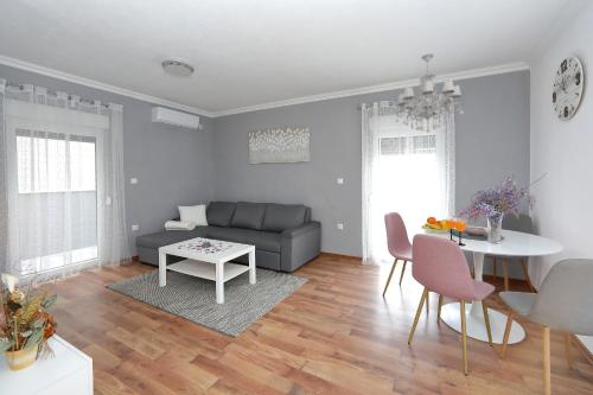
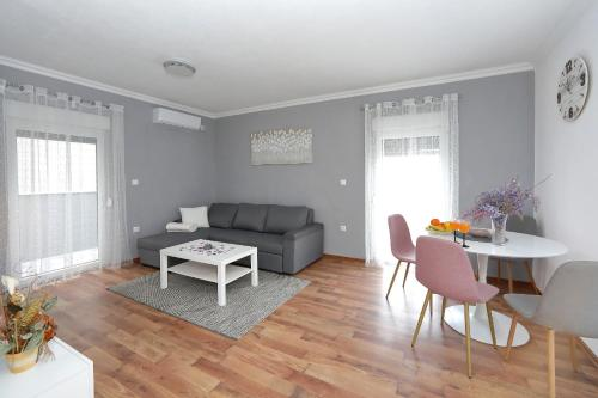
- chandelier [395,52,465,134]
